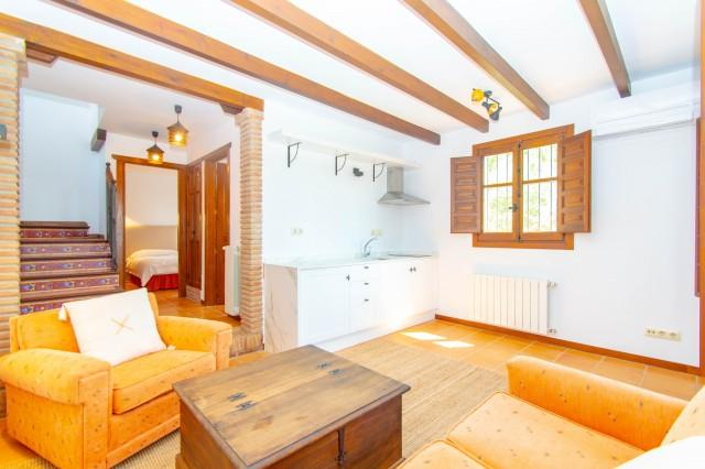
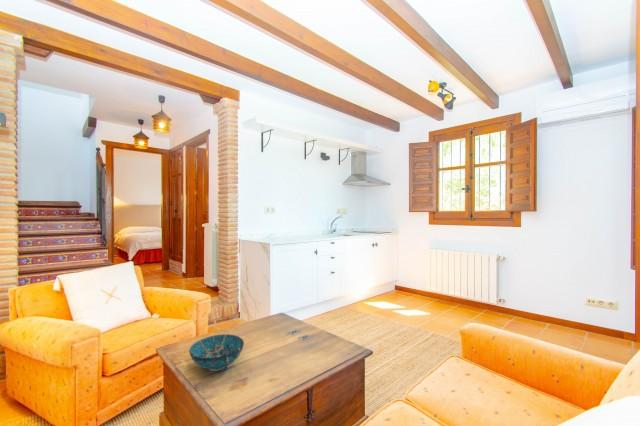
+ decorative bowl [188,333,245,372]
